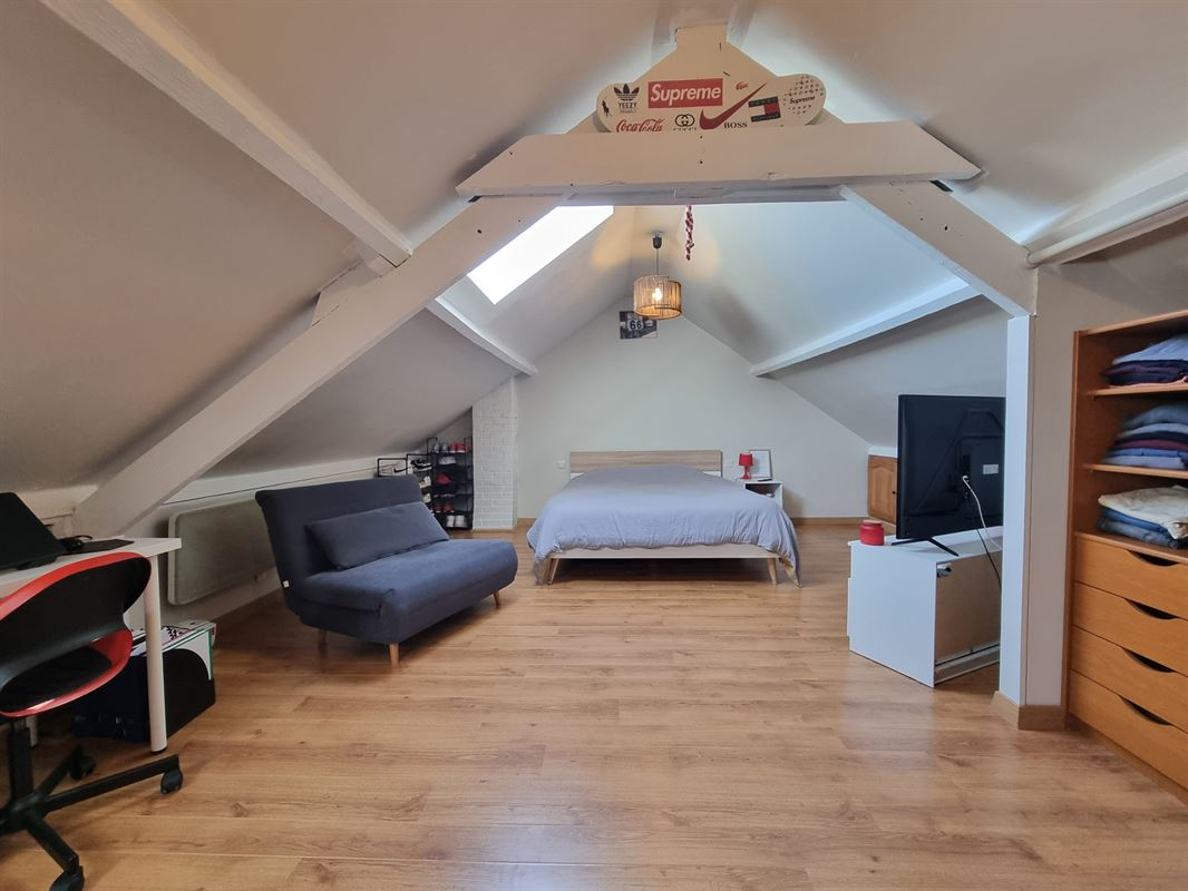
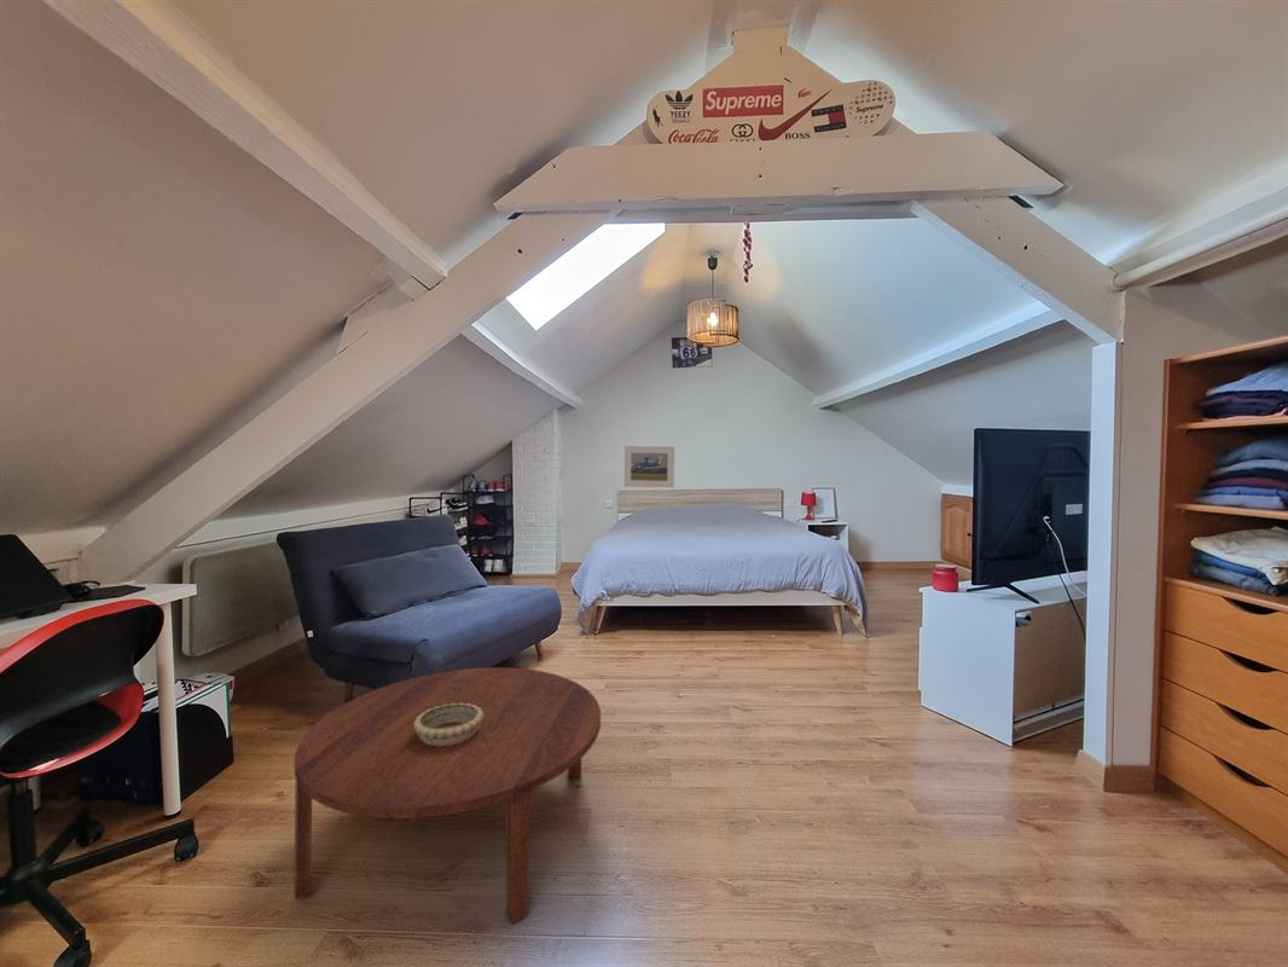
+ coffee table [292,666,602,925]
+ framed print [623,445,675,488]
+ decorative bowl [413,703,483,746]
